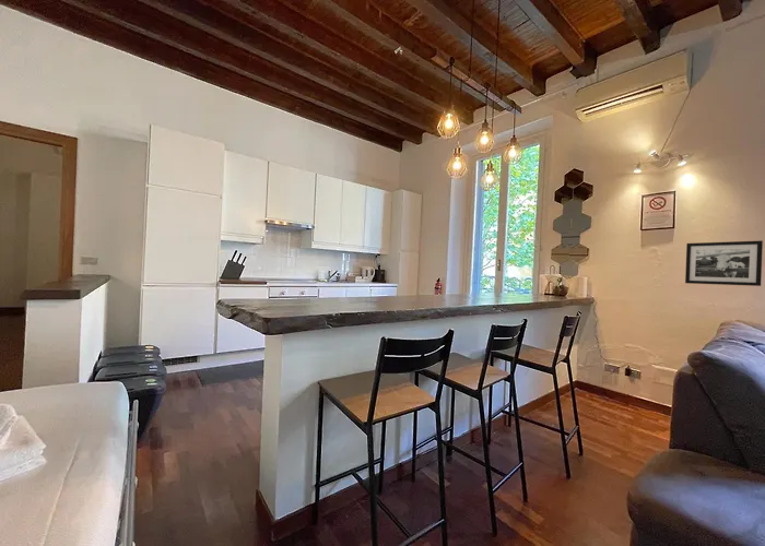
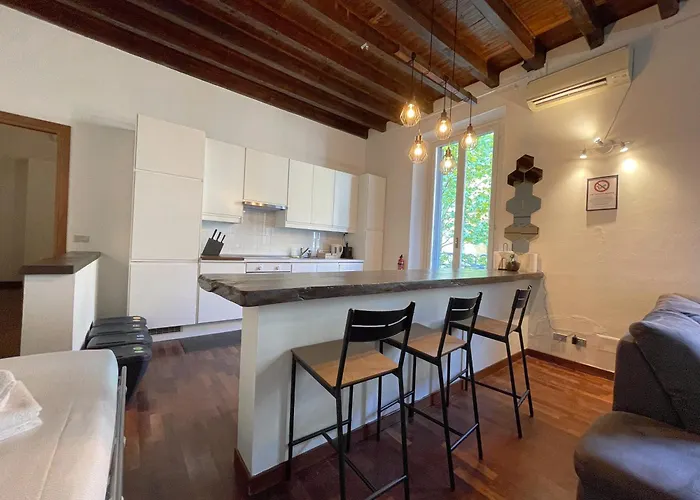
- picture frame [684,239,764,287]
